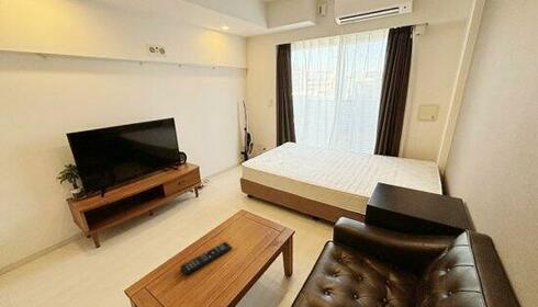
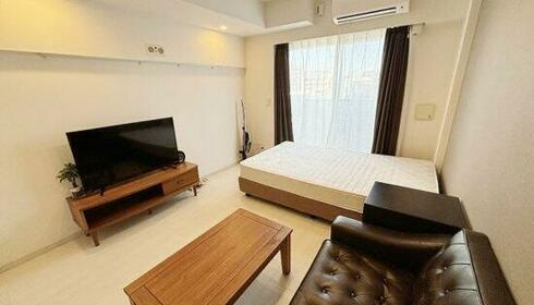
- remote control [179,240,233,276]
